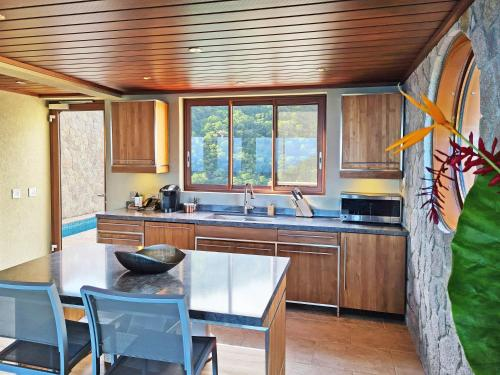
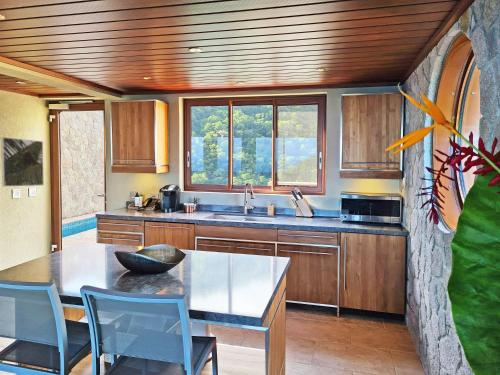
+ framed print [0,136,45,187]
